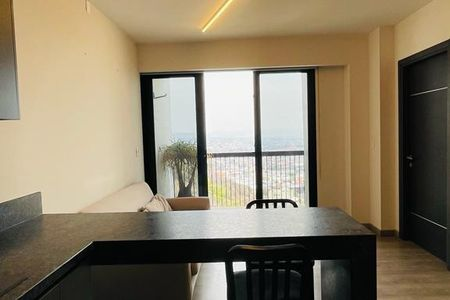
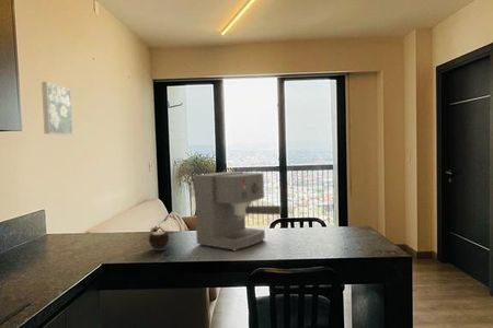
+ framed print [41,81,74,137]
+ coffee maker [193,171,283,253]
+ candle [147,229,171,251]
